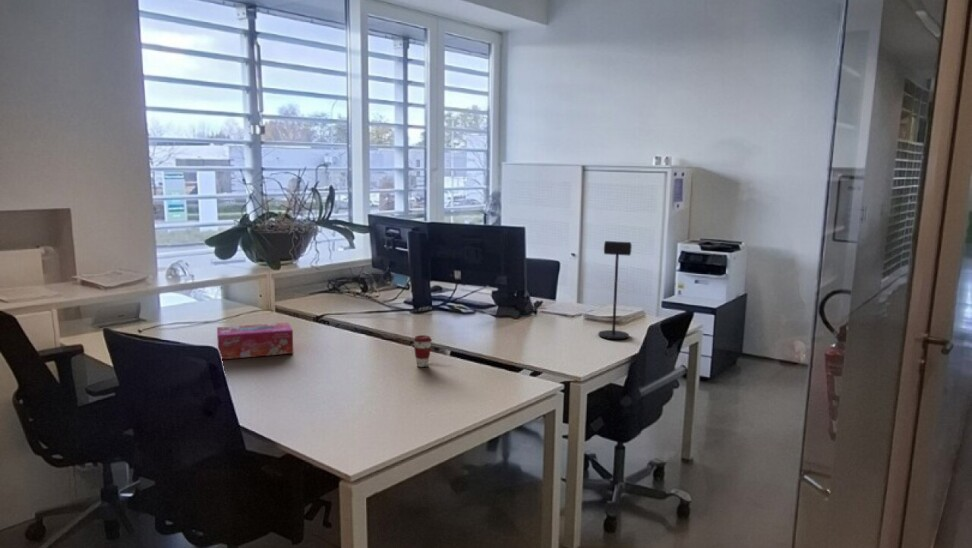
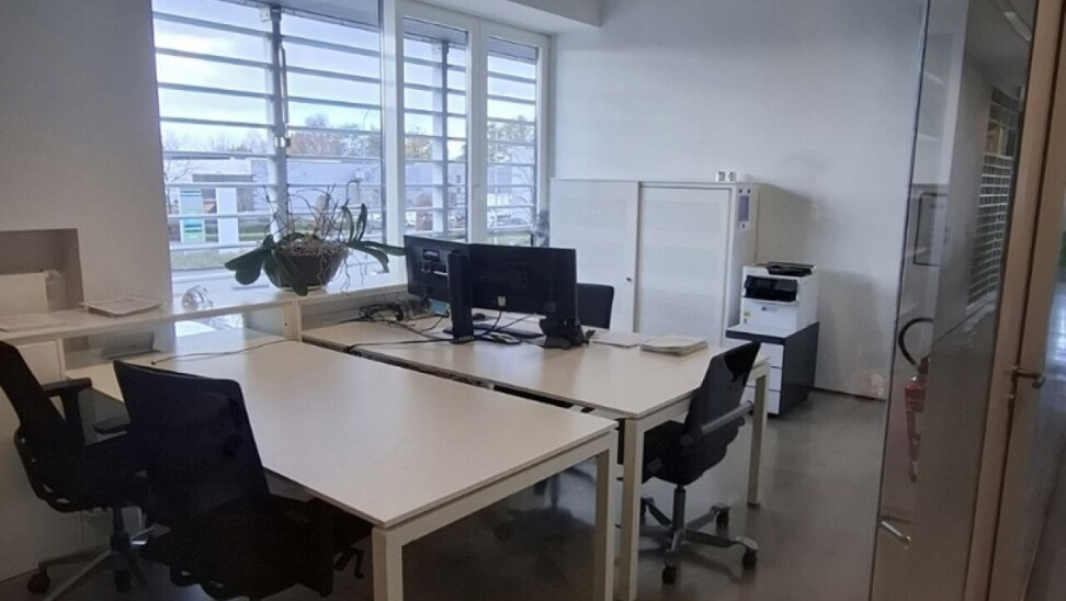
- desk lamp [597,240,633,340]
- tissue box [216,322,294,360]
- coffee cup [412,334,433,368]
